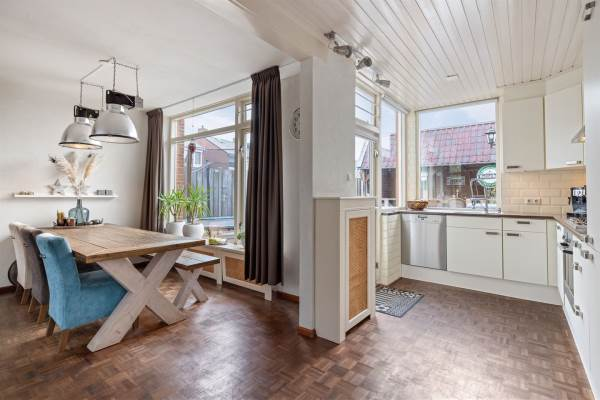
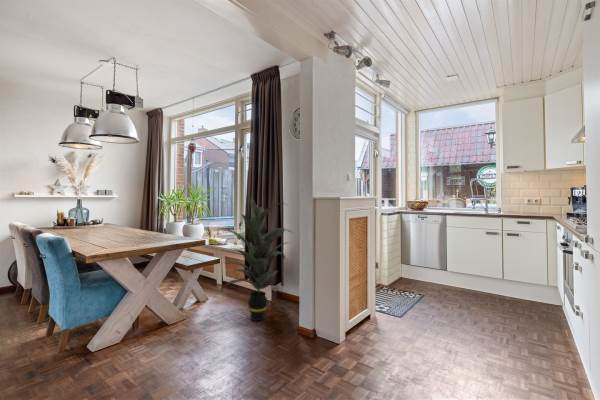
+ indoor plant [215,196,293,322]
